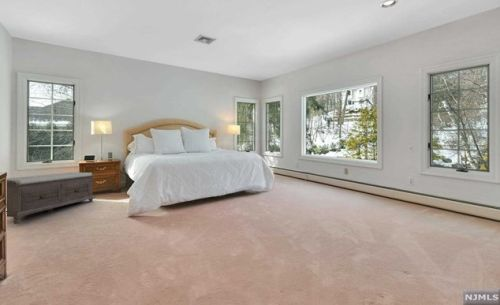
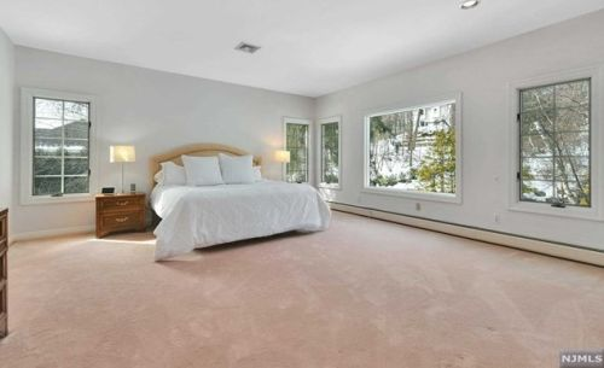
- bench [6,171,96,225]
